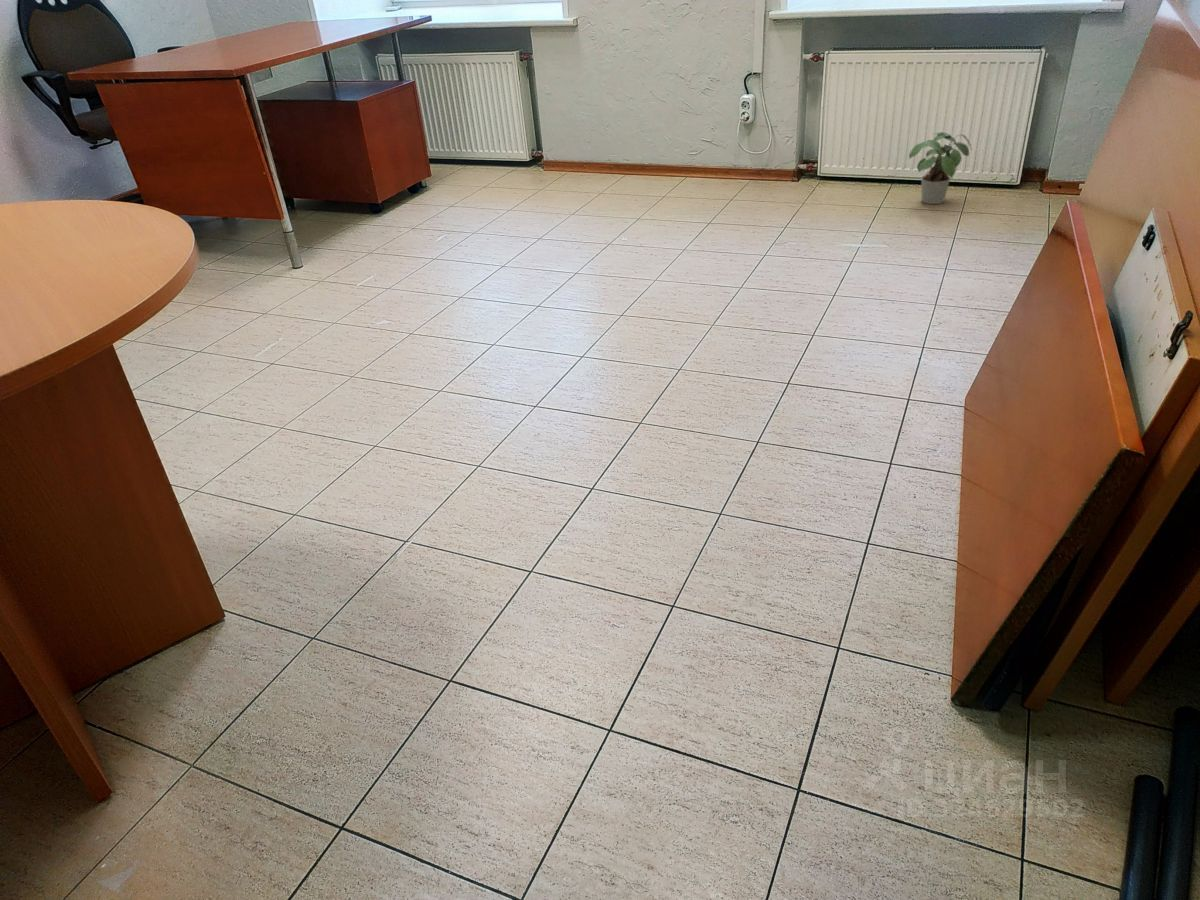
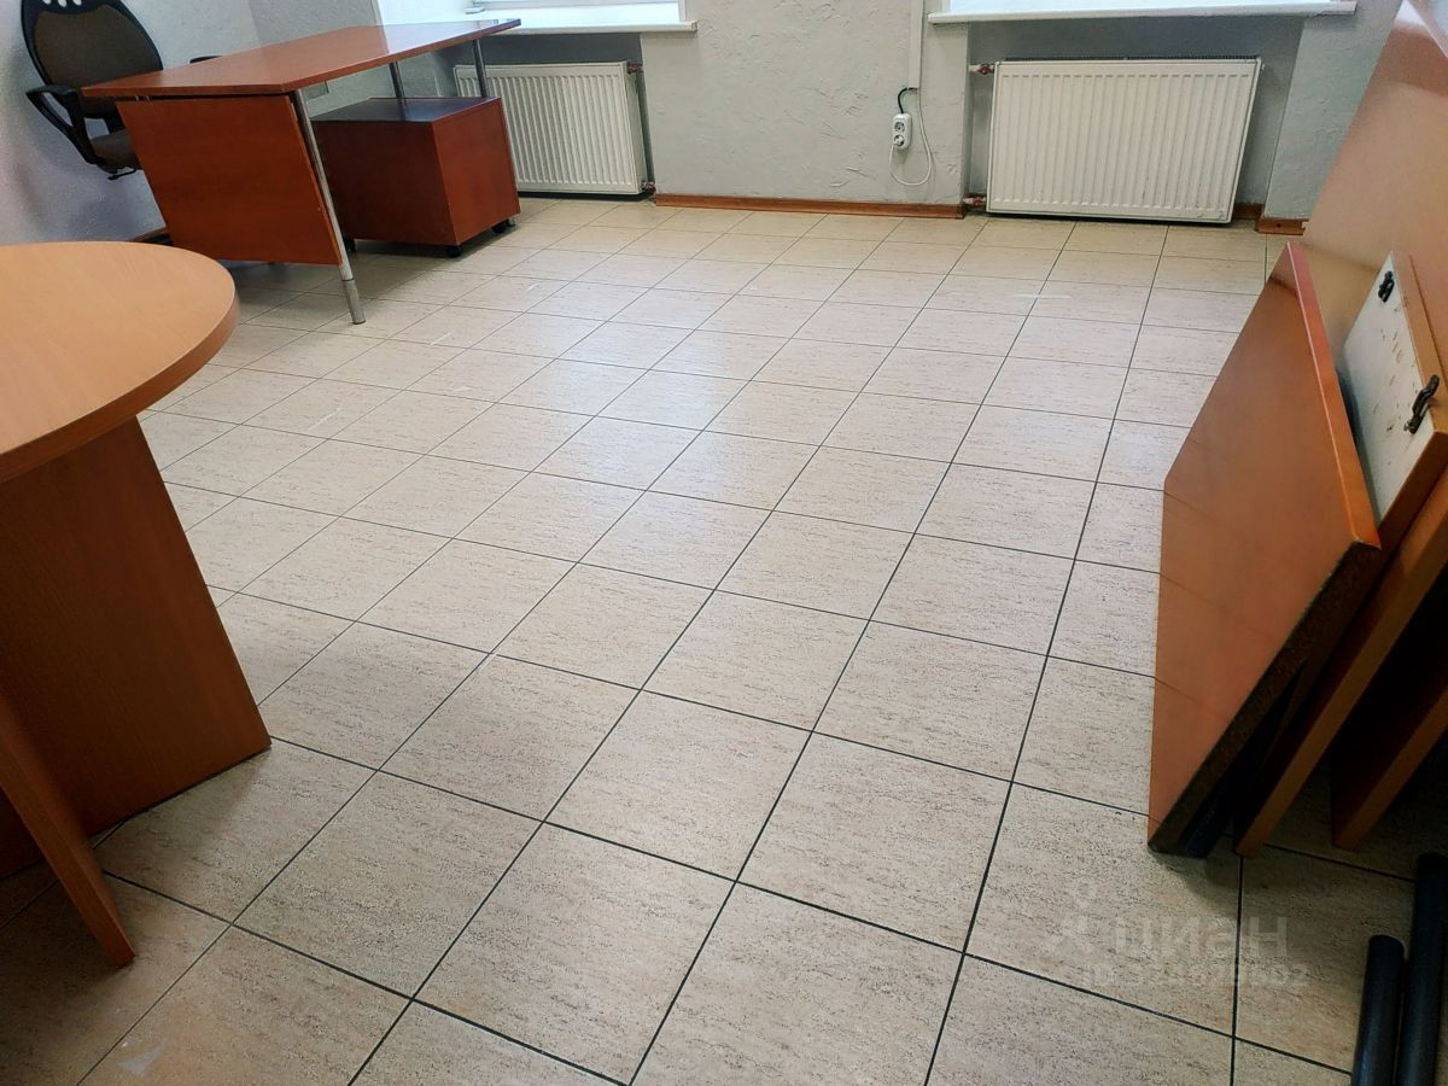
- potted plant [908,131,973,205]
